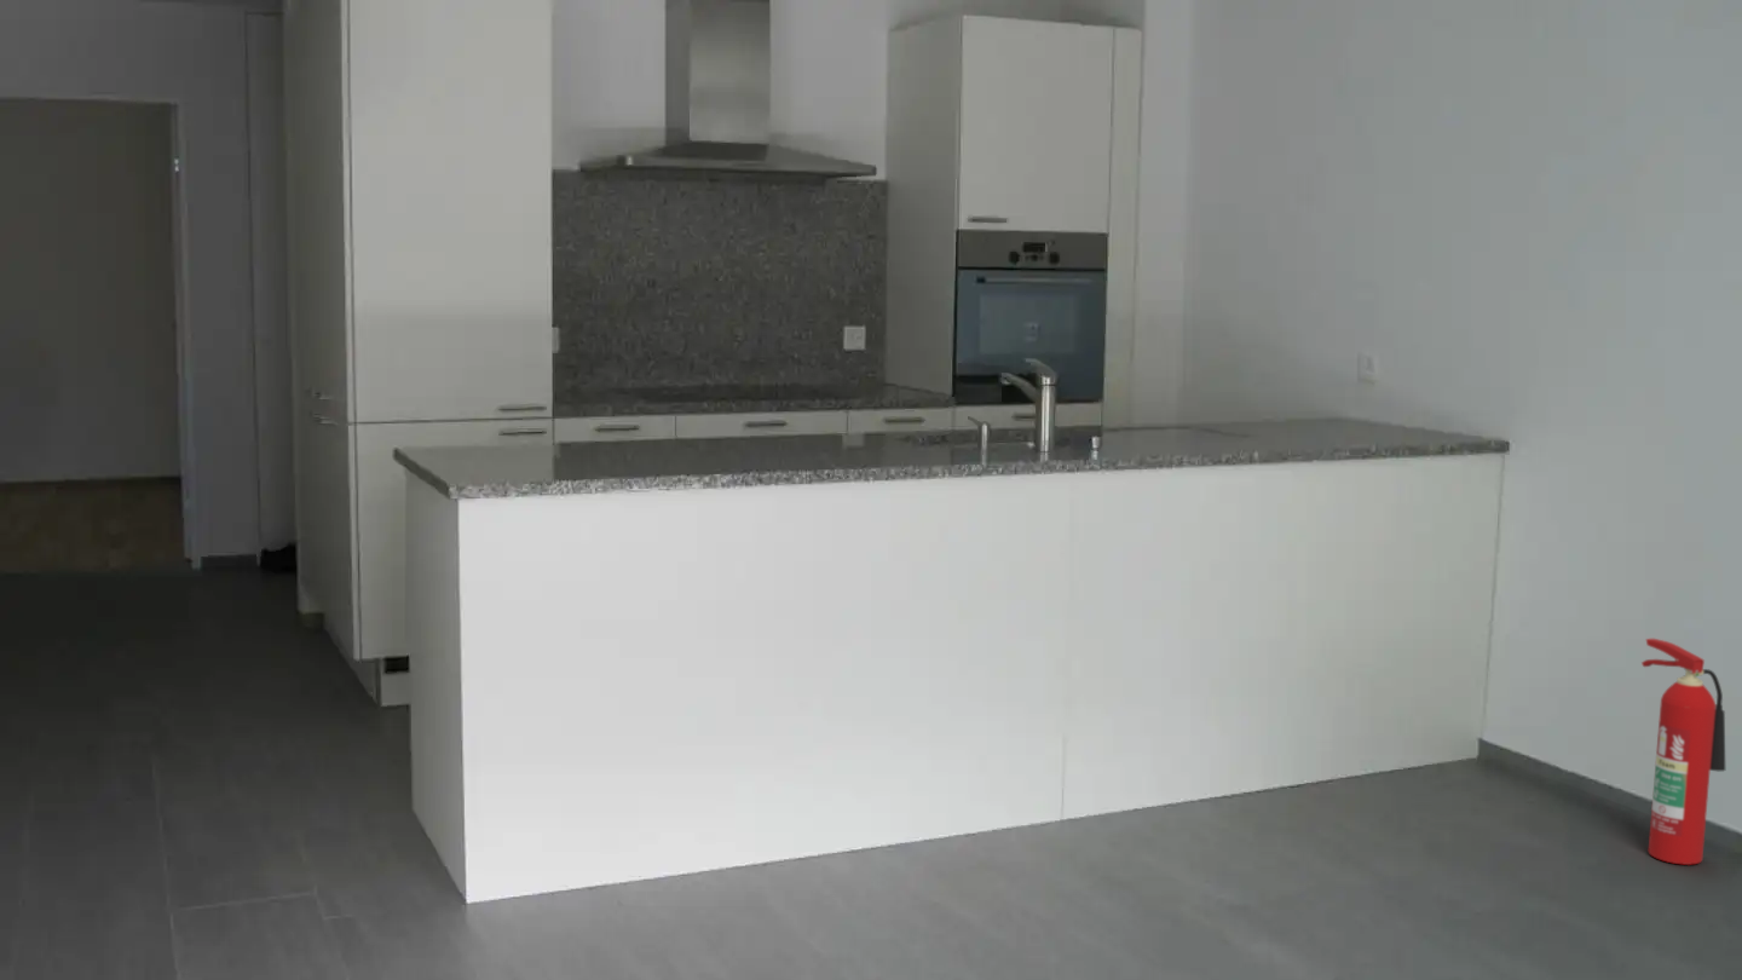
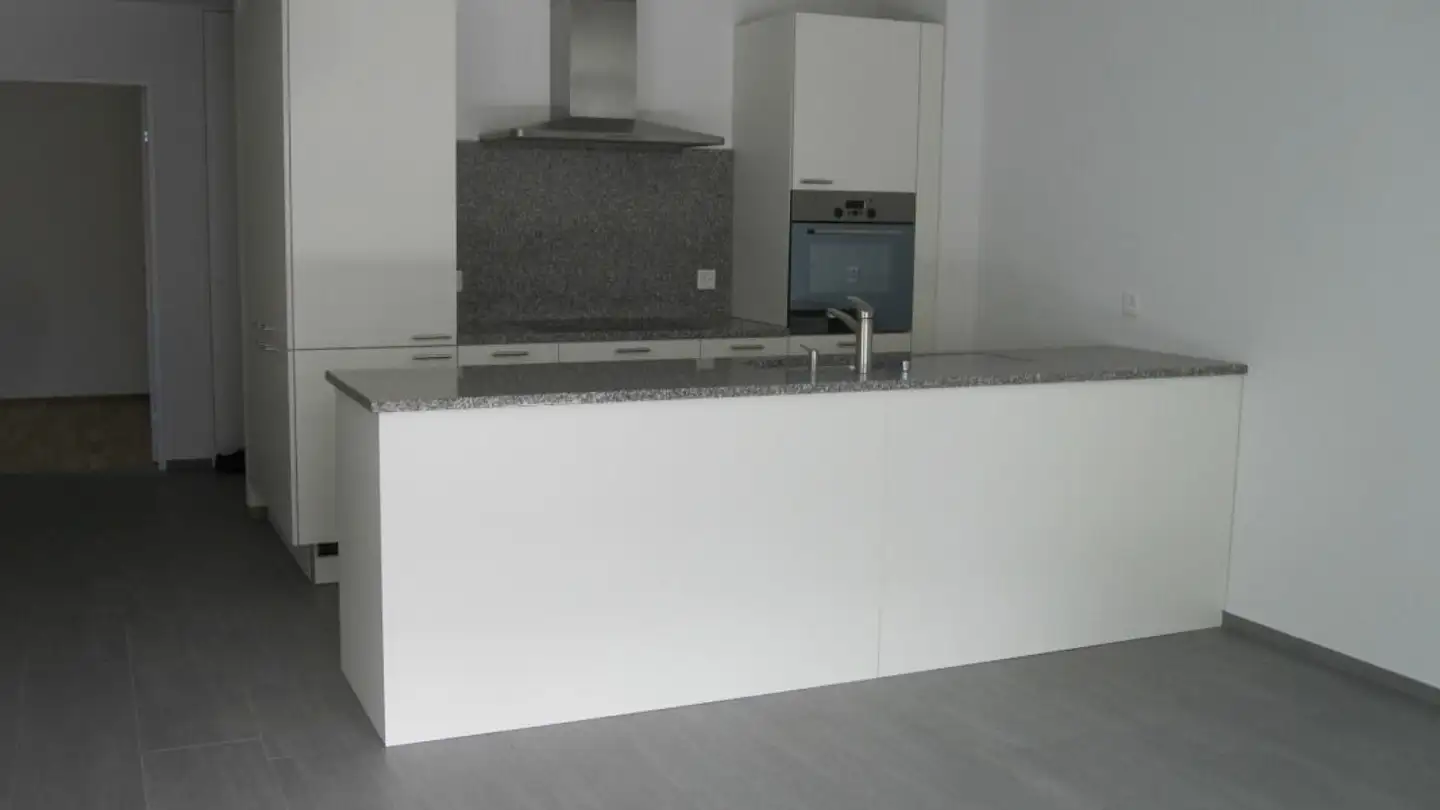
- fire extinguisher [1640,638,1726,866]
